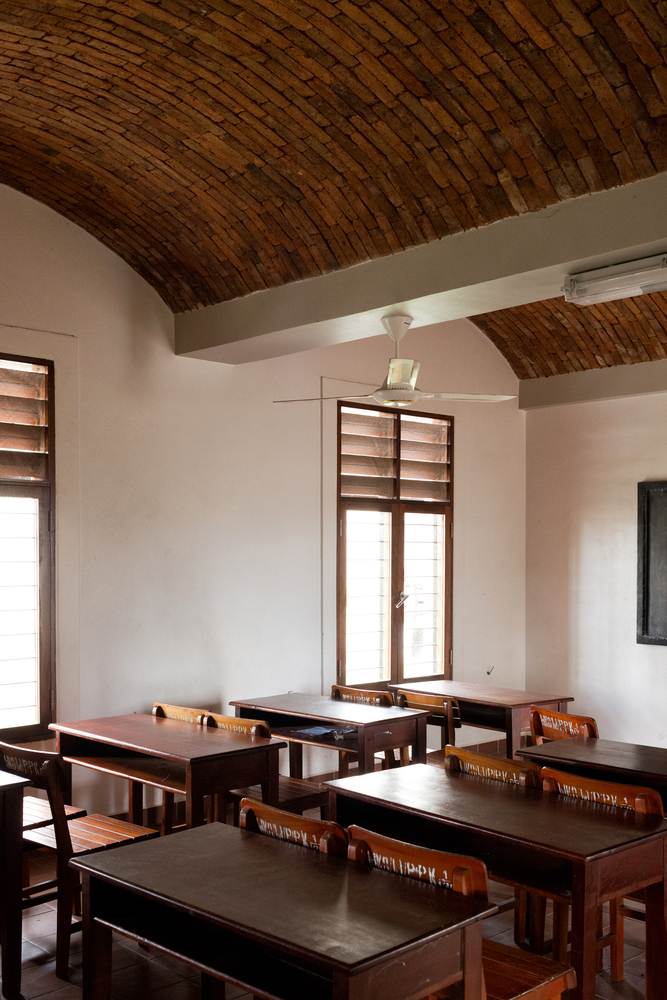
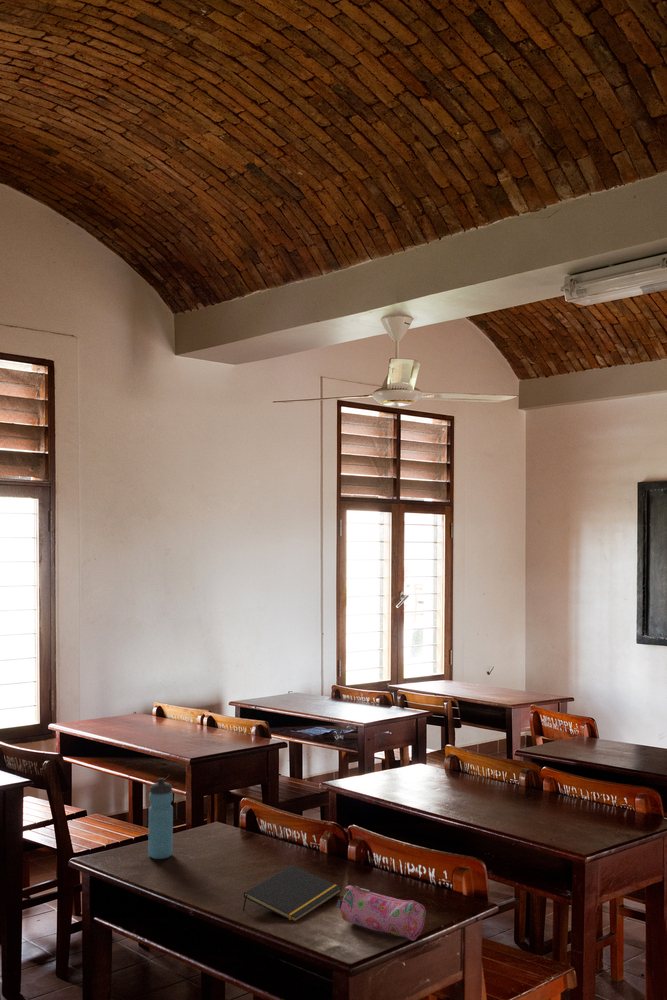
+ notepad [242,864,342,921]
+ pencil case [336,885,427,942]
+ water bottle [147,777,174,860]
